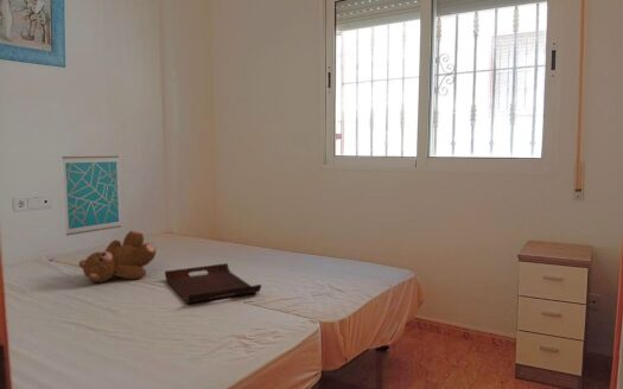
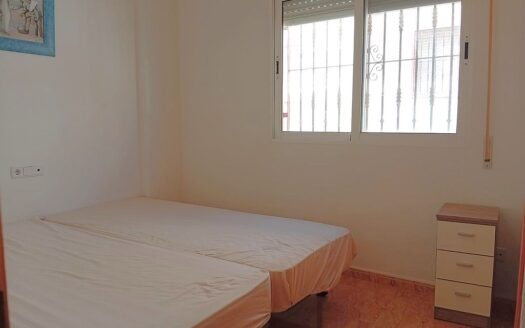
- wall art [61,155,122,237]
- teddy bear [77,230,158,283]
- serving tray [164,262,262,305]
